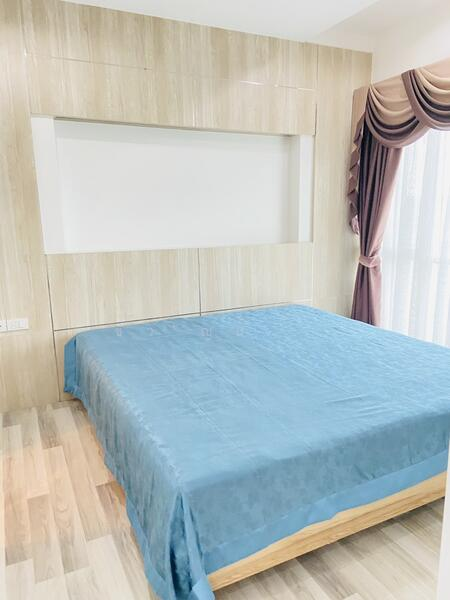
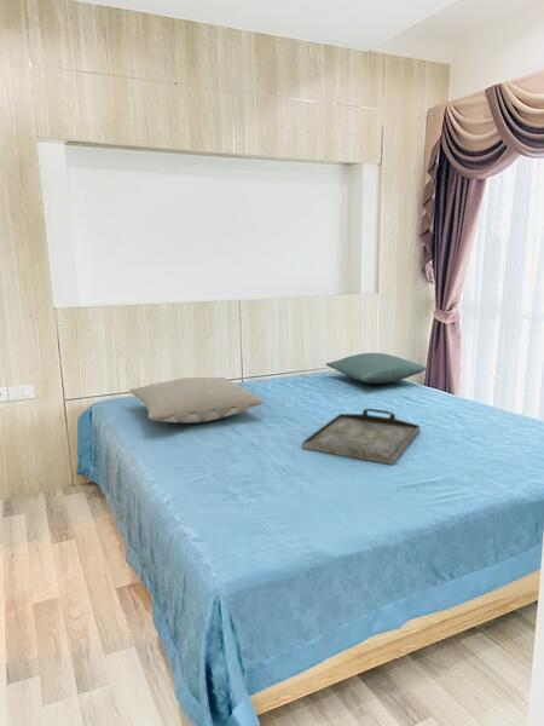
+ pillow [324,352,428,385]
+ serving tray [301,408,421,466]
+ pillow [129,376,264,425]
